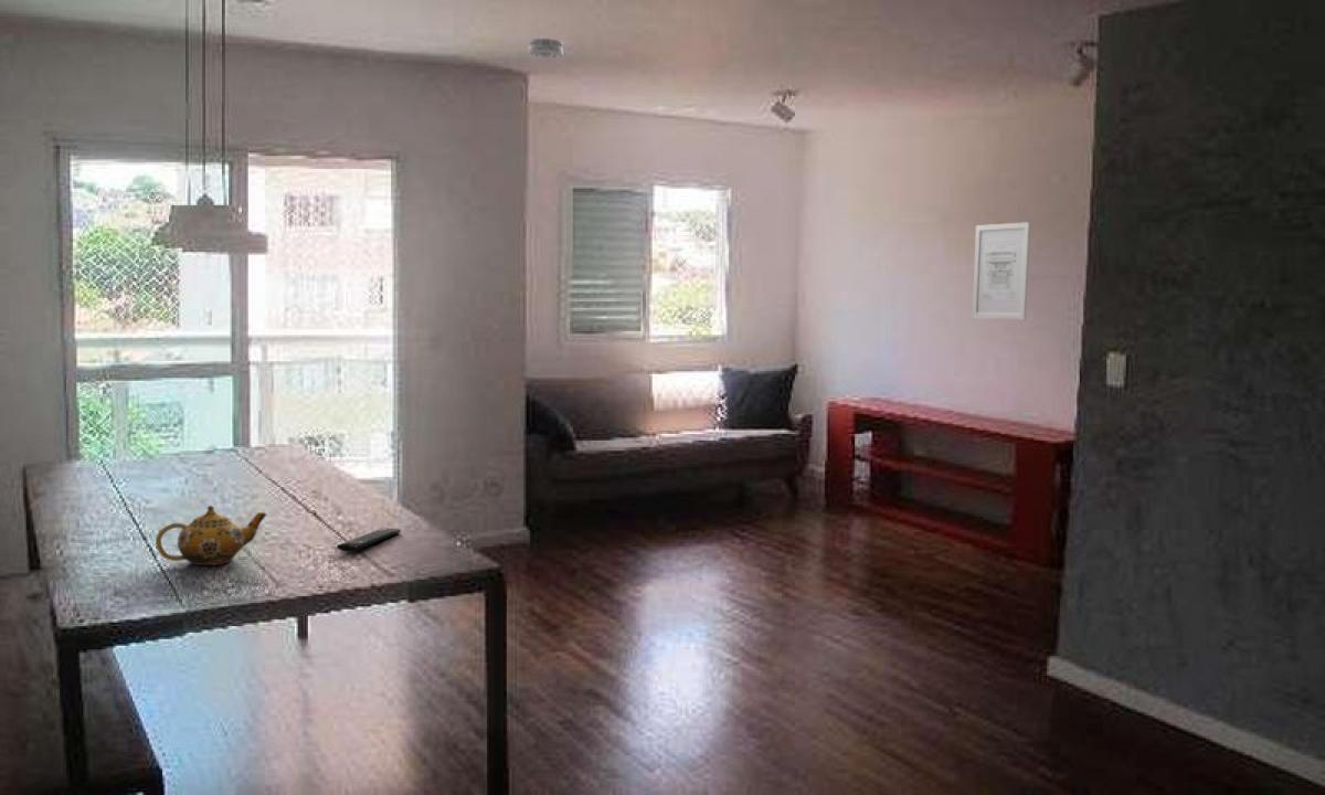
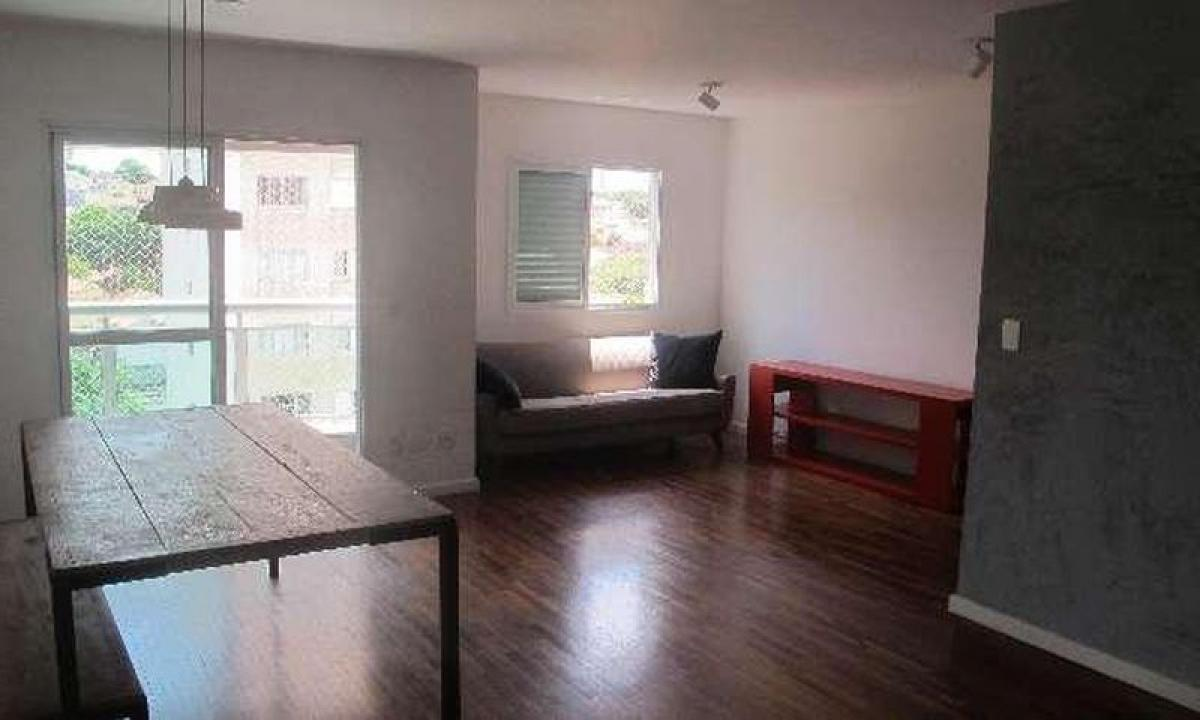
- wall art [971,221,1031,320]
- smoke detector [528,38,564,59]
- remote control [336,527,402,552]
- teapot [155,505,267,566]
